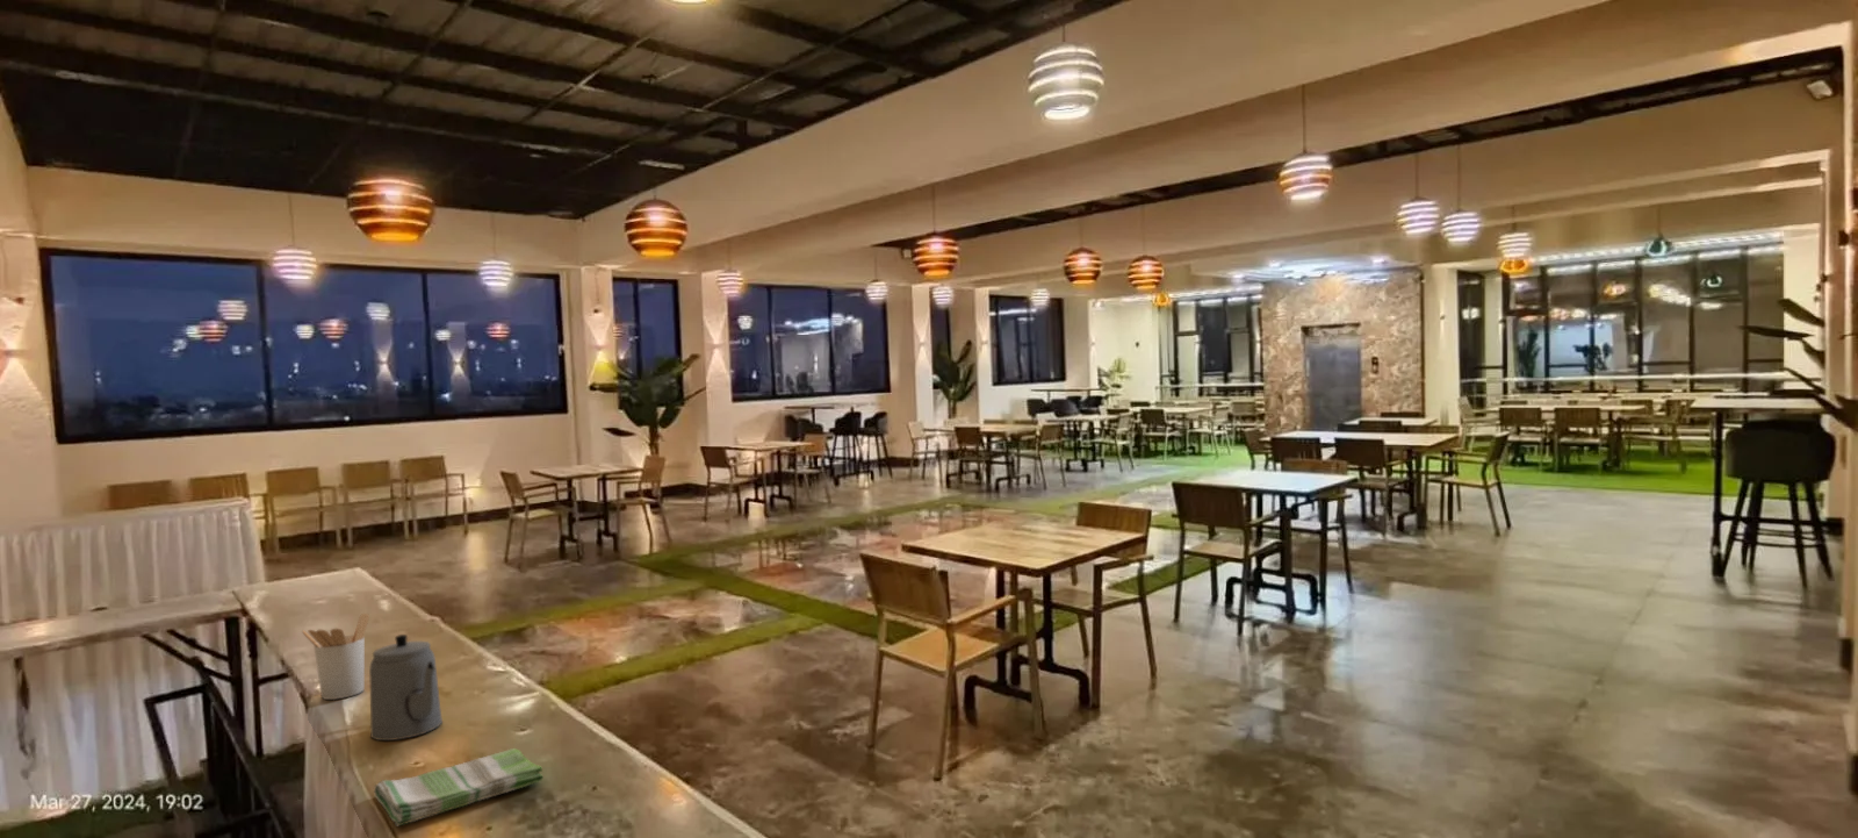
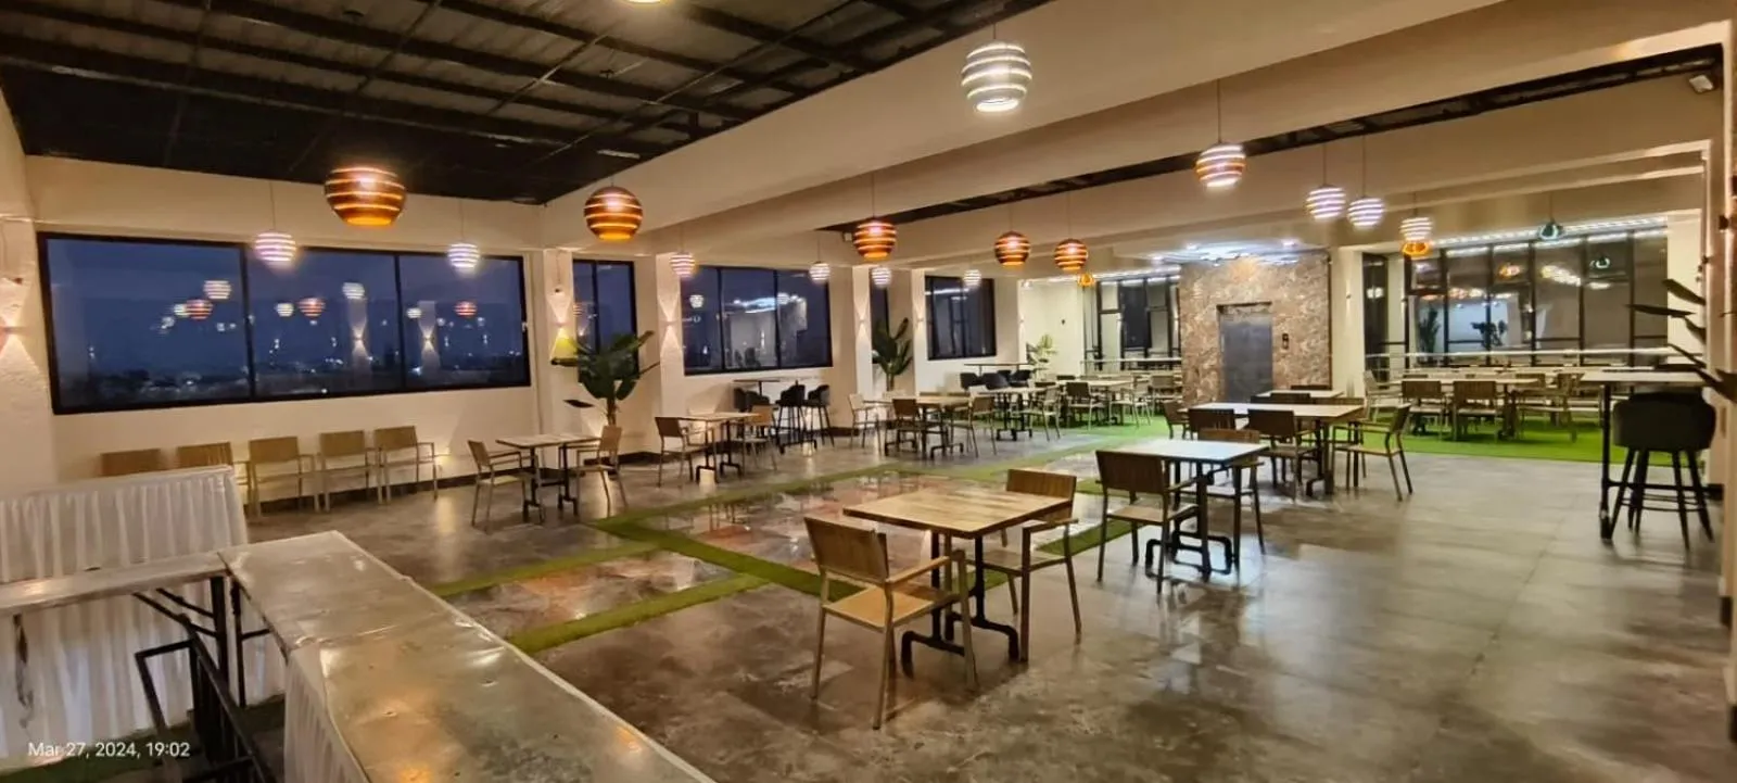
- dish towel [373,748,545,826]
- teapot [369,633,443,742]
- utensil holder [301,613,371,701]
